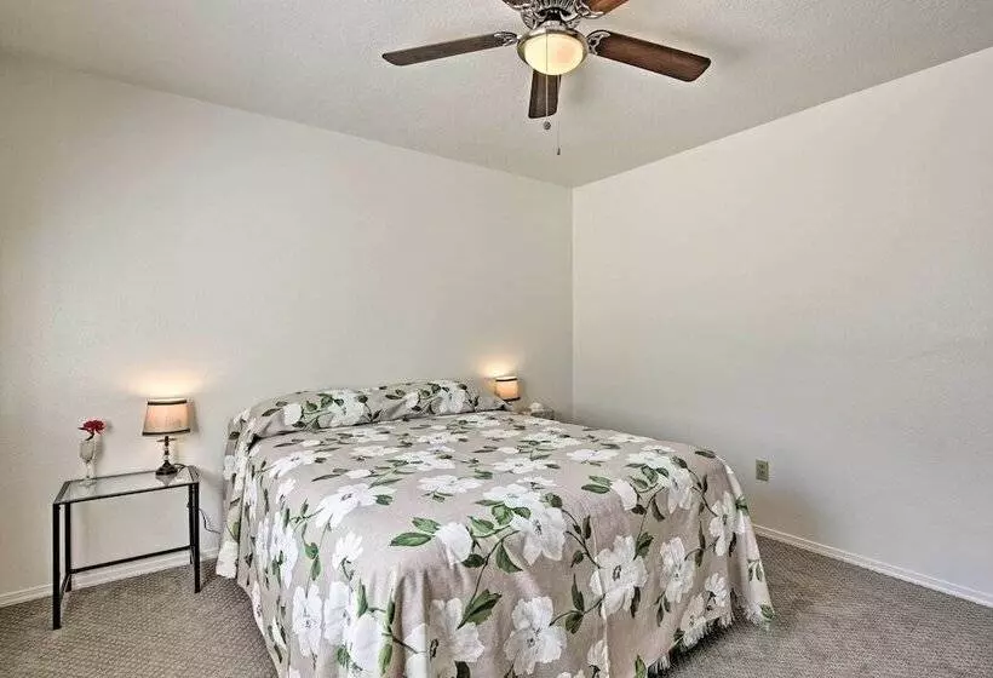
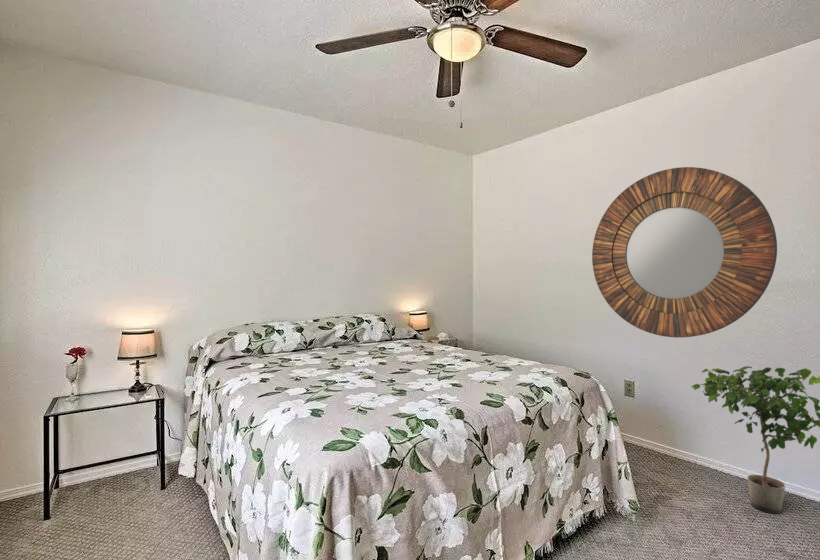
+ potted plant [691,365,820,515]
+ home mirror [591,166,778,338]
